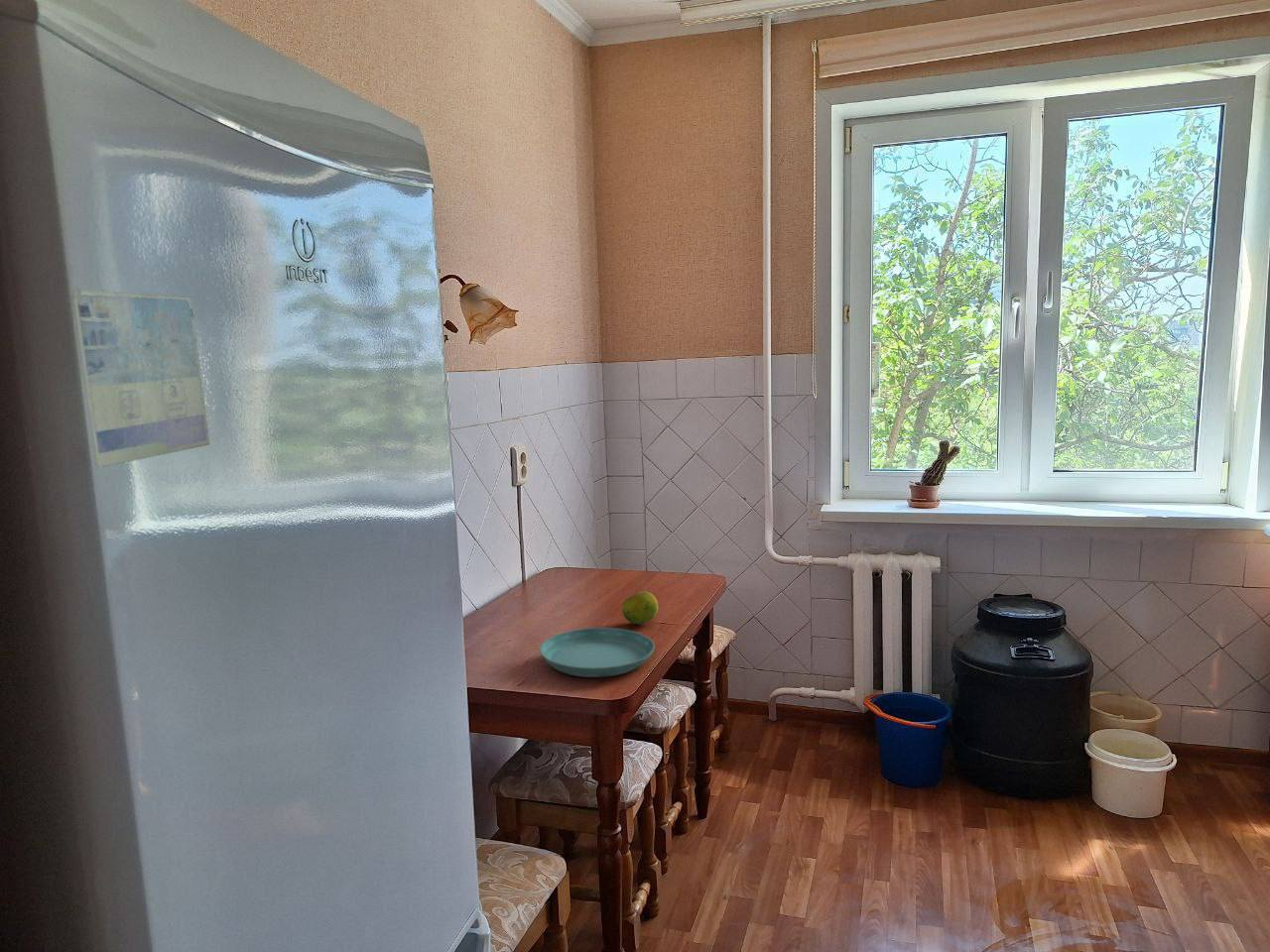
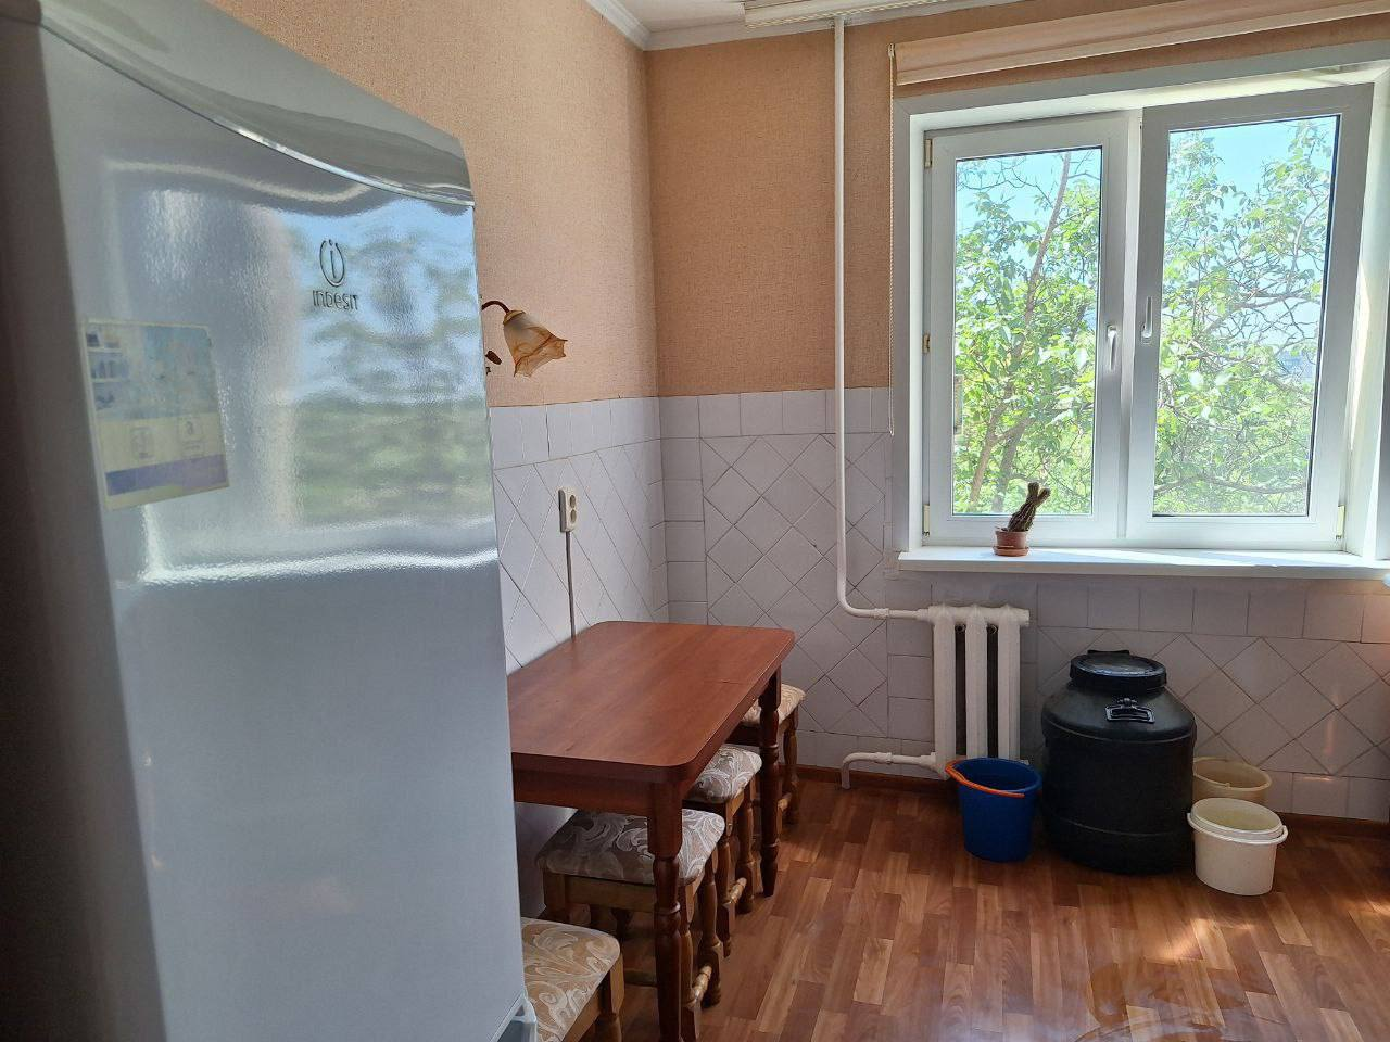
- saucer [539,627,655,678]
- fruit [621,590,659,626]
